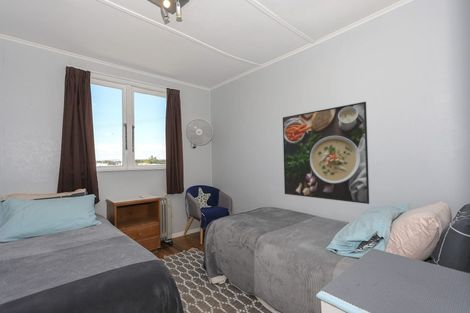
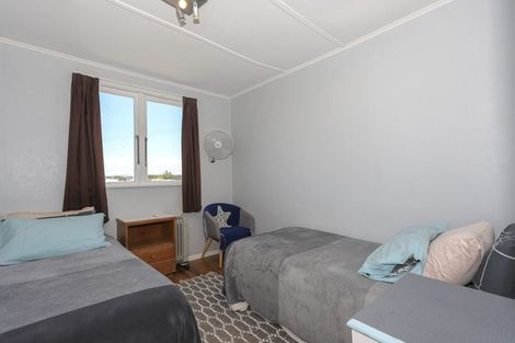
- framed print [282,101,370,205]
